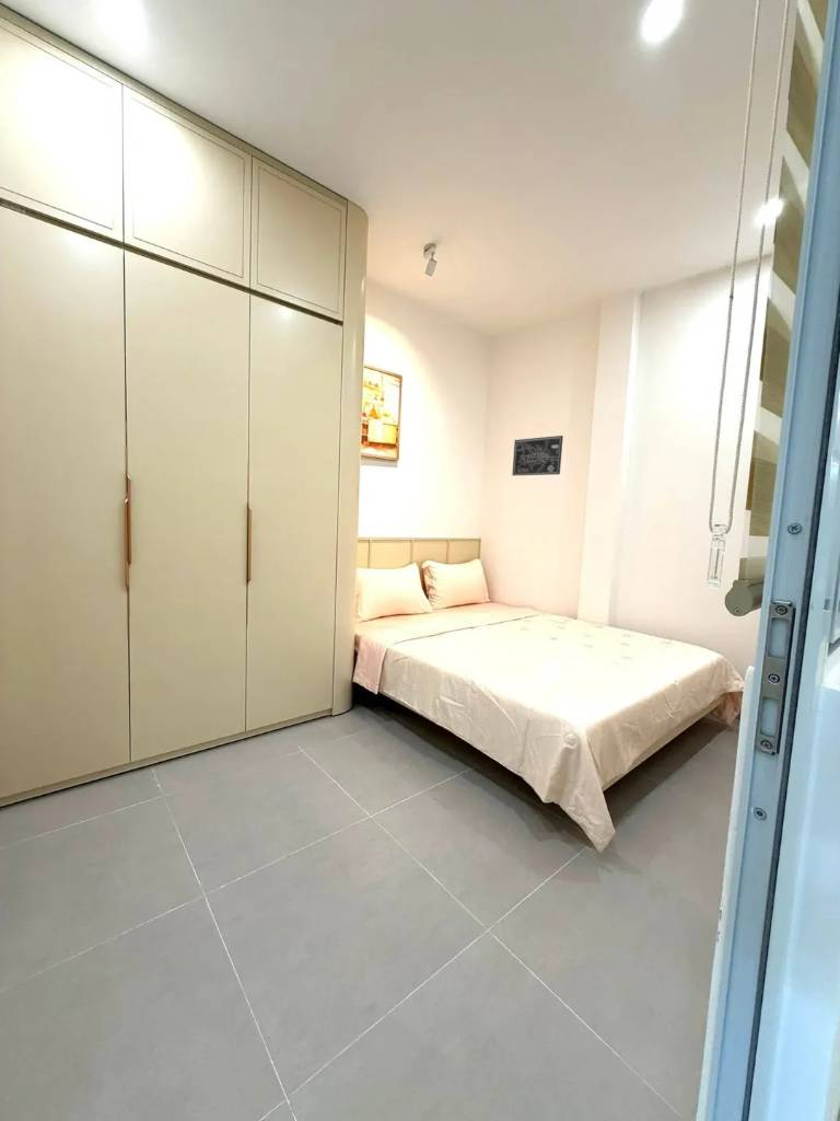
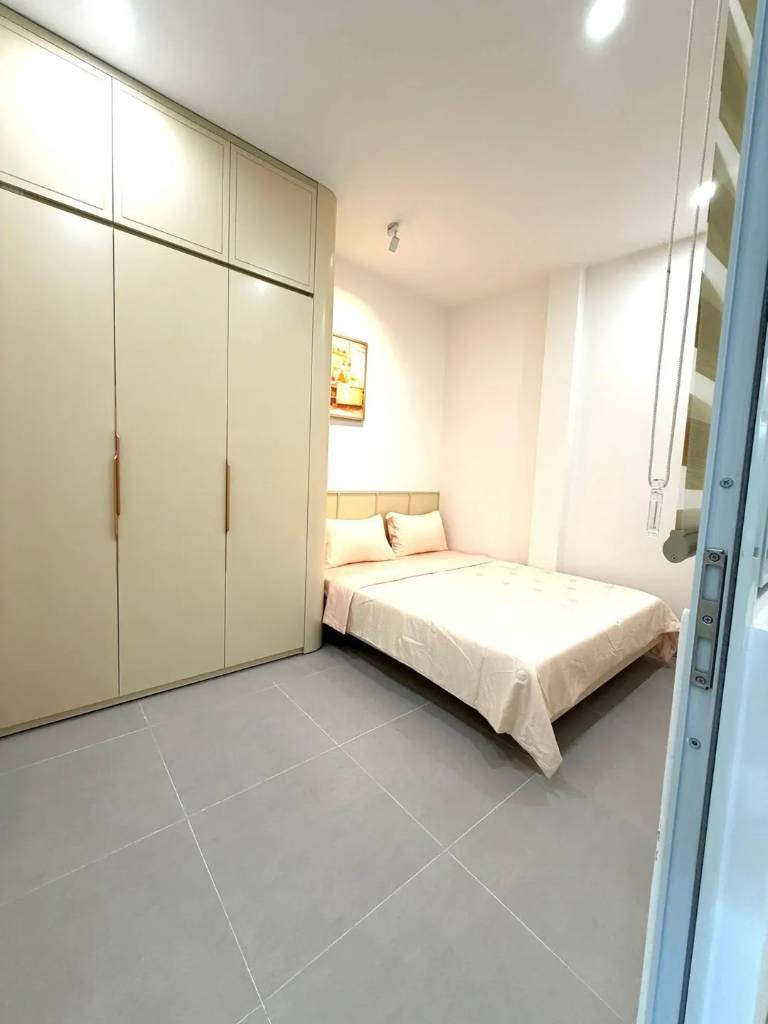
- wall art [511,435,564,476]
